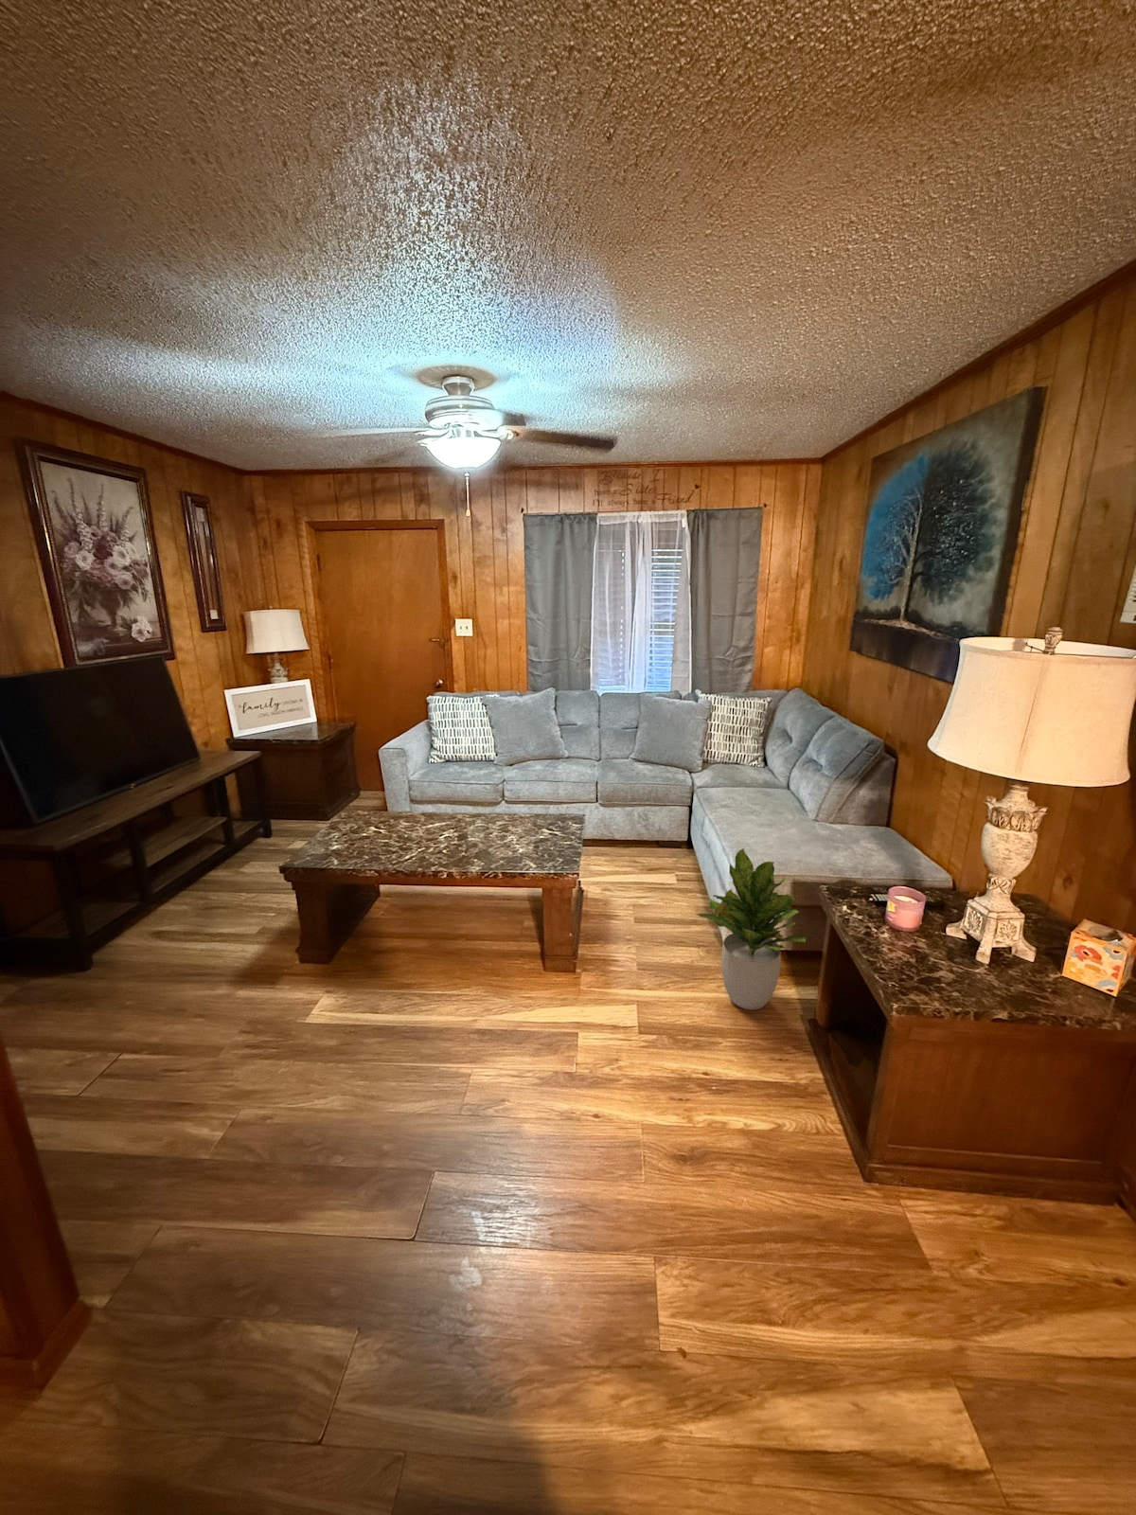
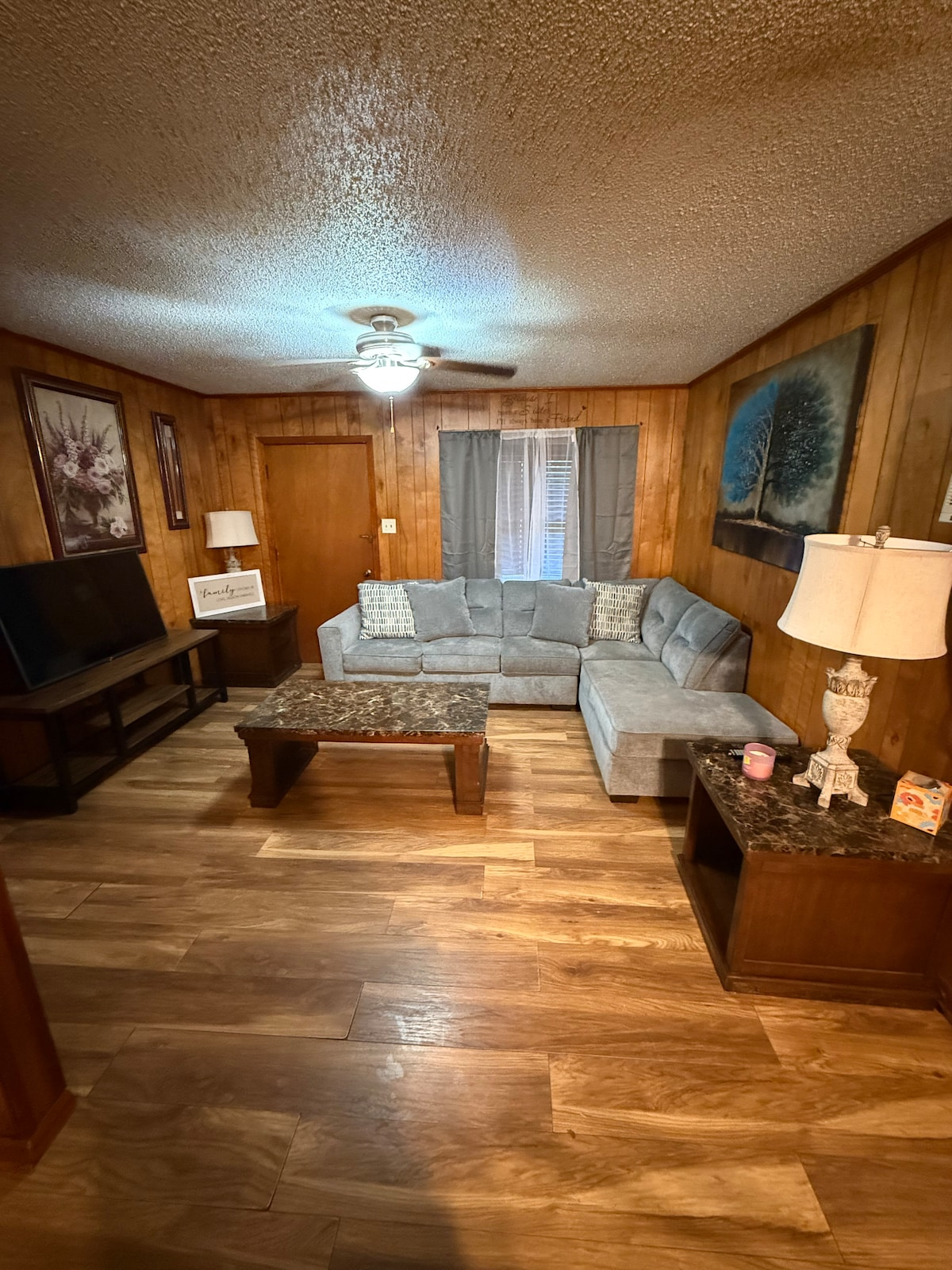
- potted plant [696,847,807,1010]
